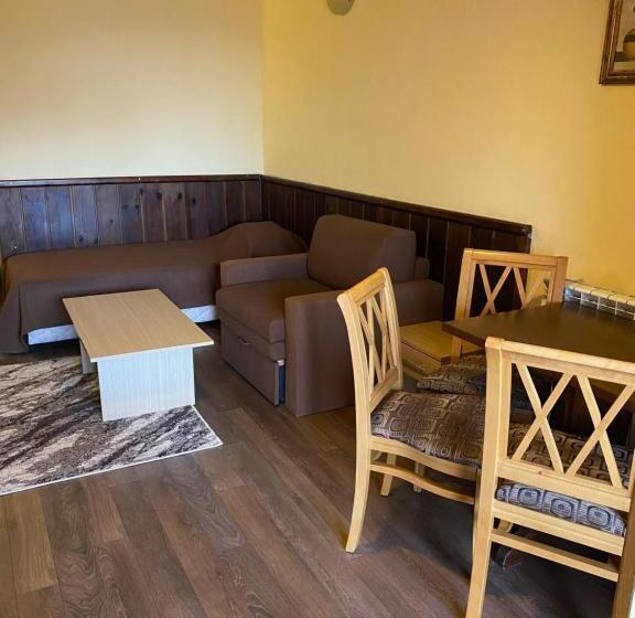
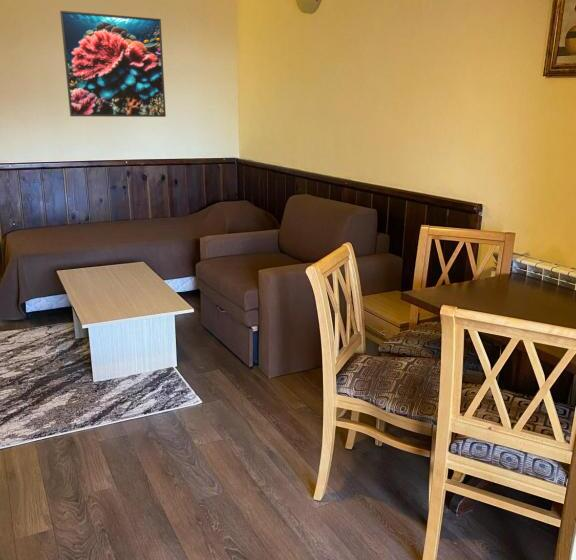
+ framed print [59,10,167,118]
